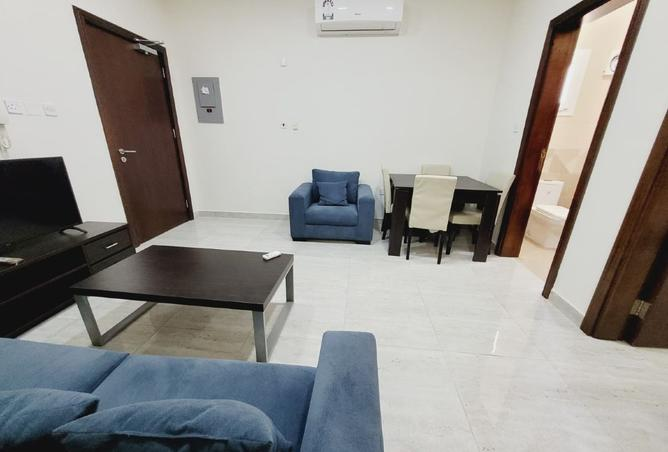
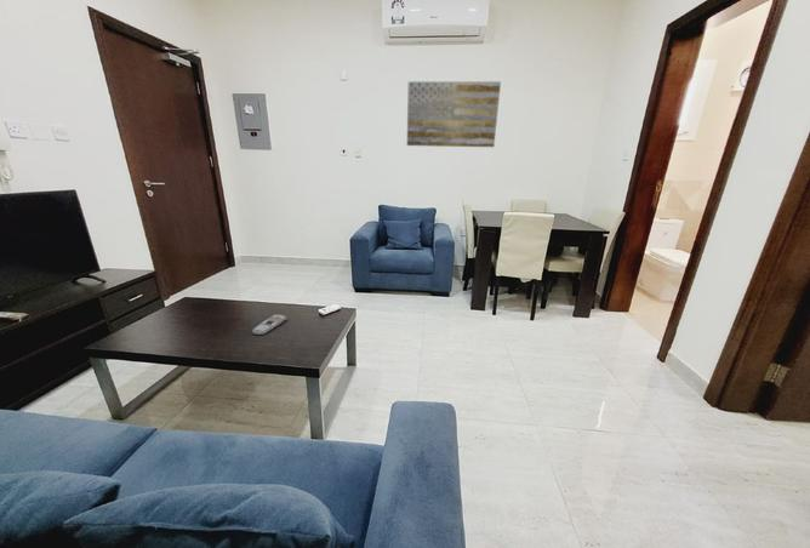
+ wall art [406,80,502,148]
+ remote control [251,313,289,336]
